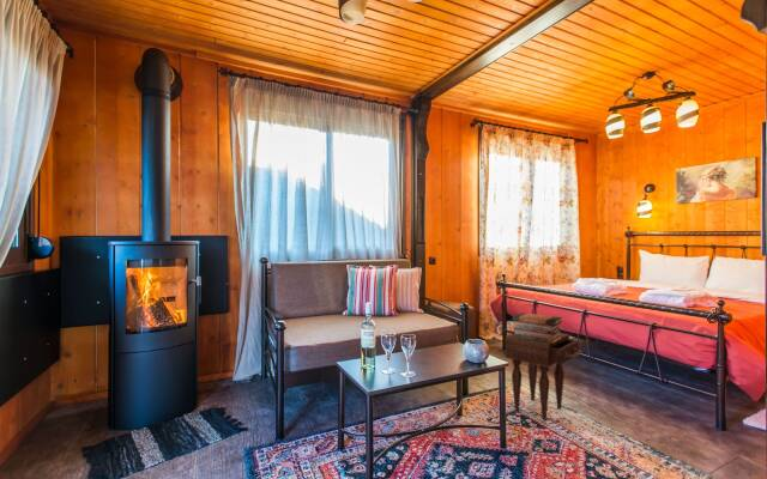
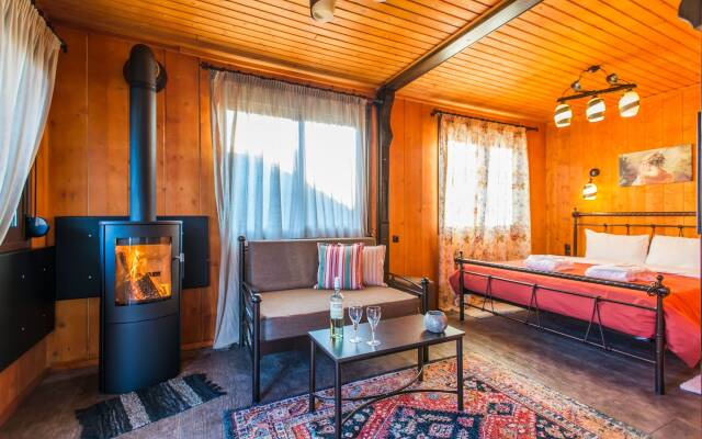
- nightstand [505,332,582,422]
- book stack [512,311,563,344]
